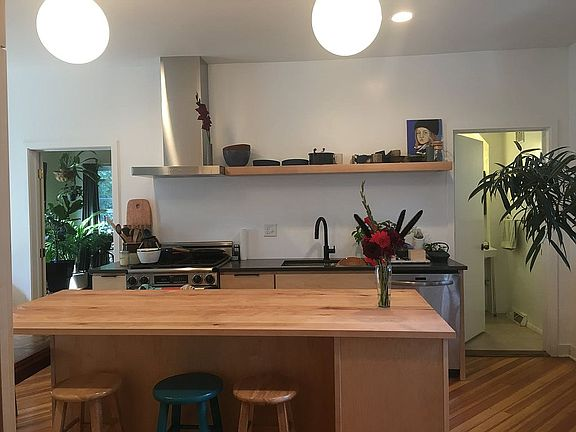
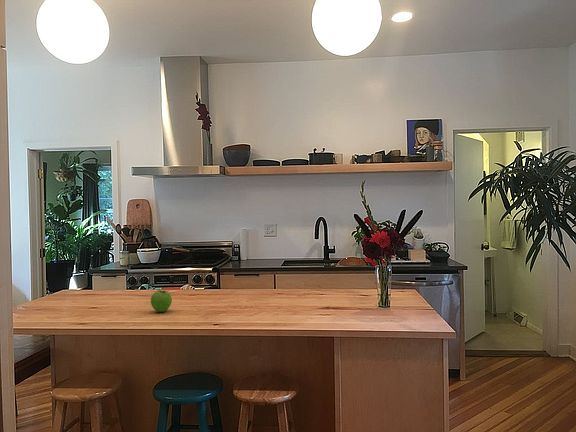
+ fruit [150,288,173,313]
